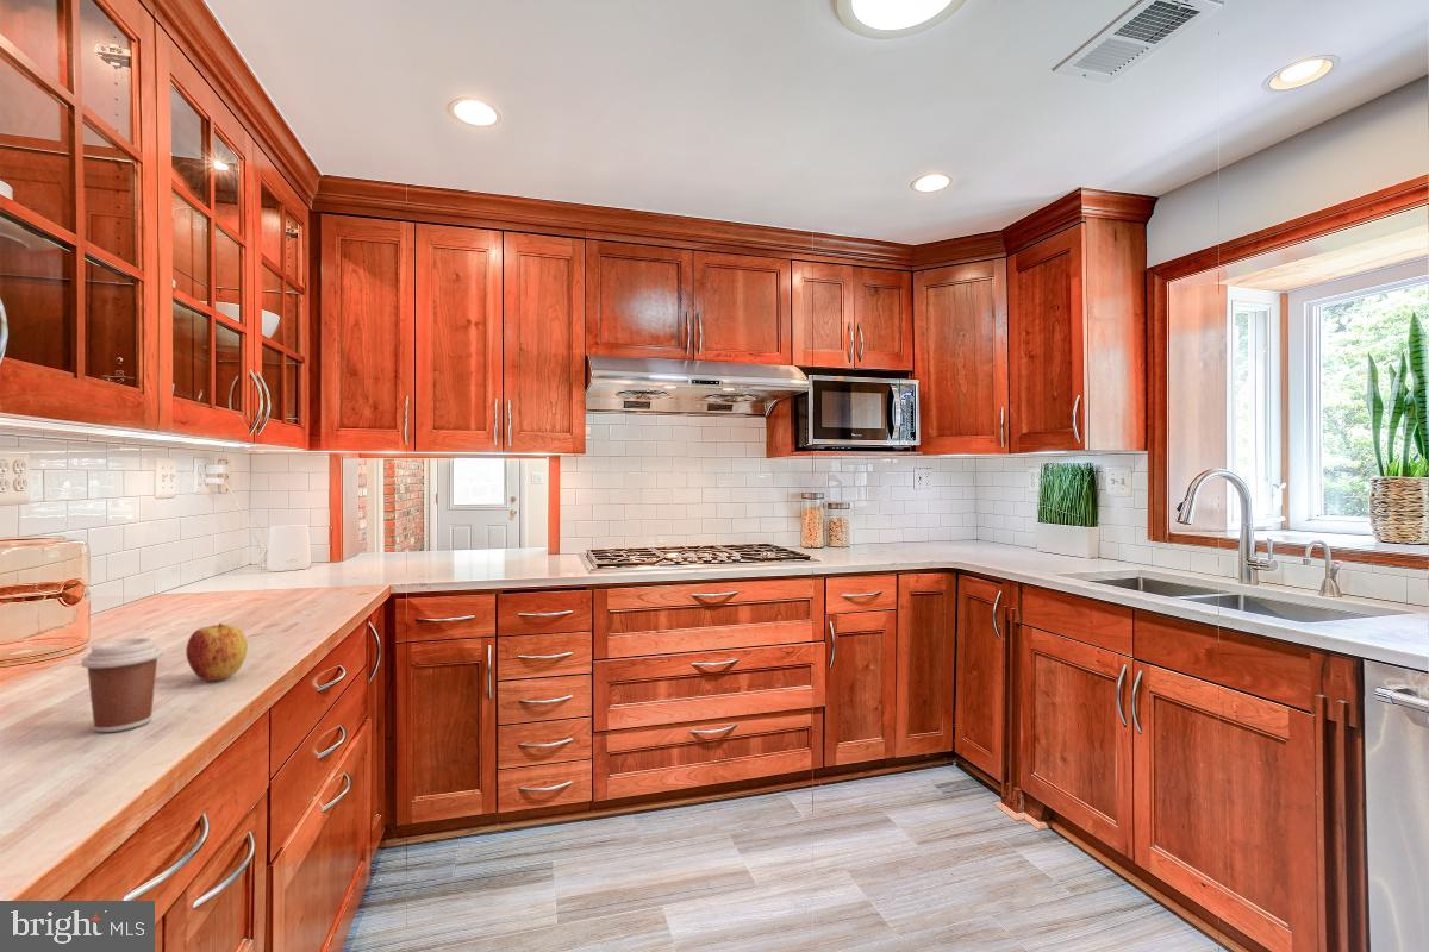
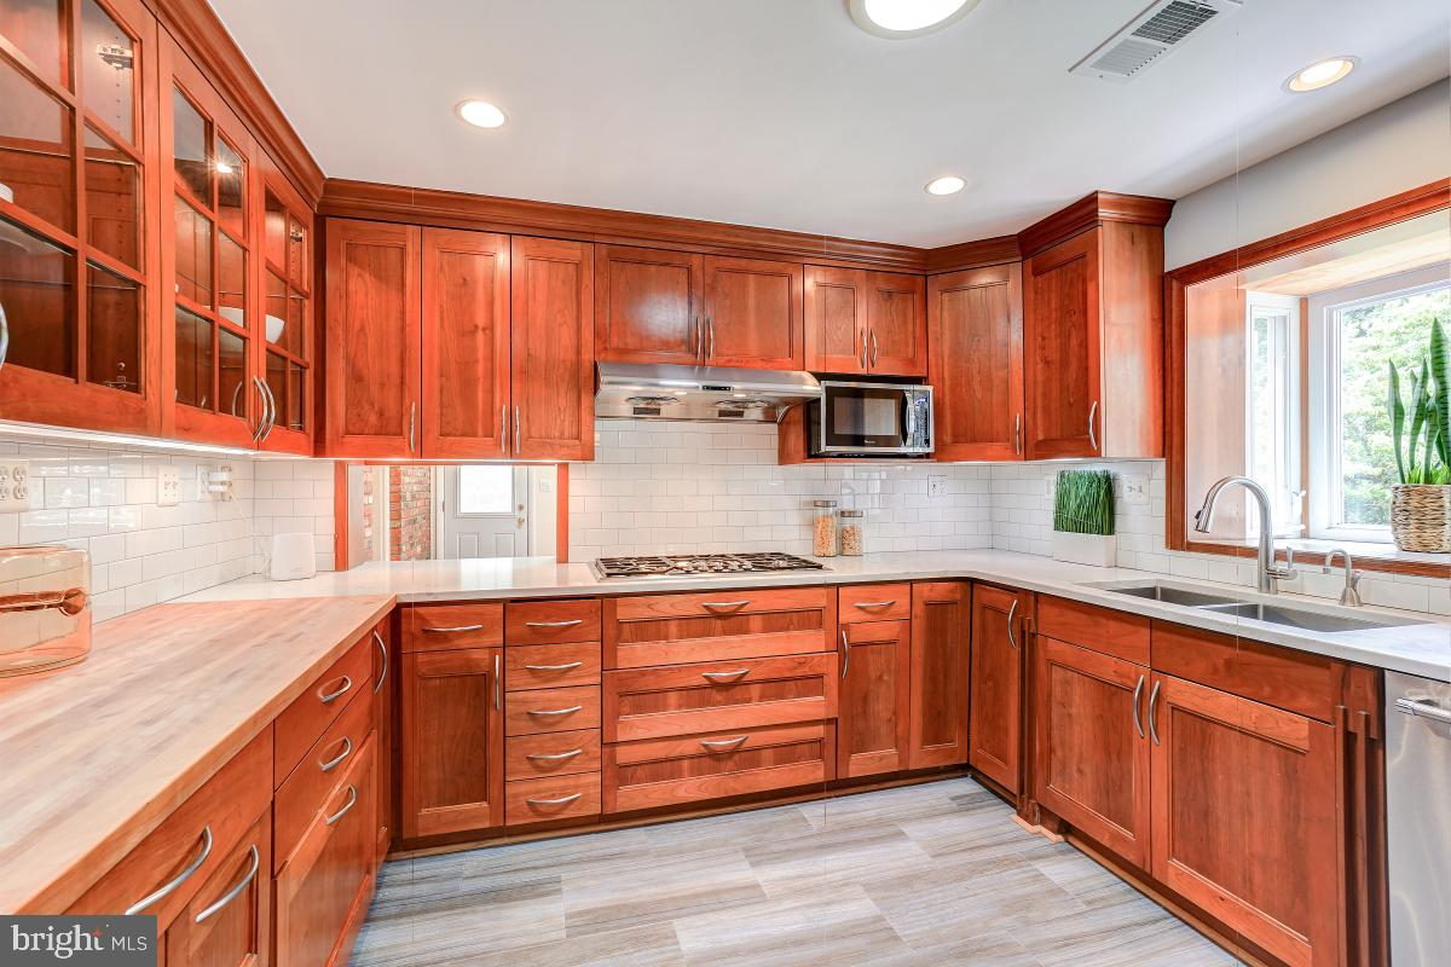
- apple [185,622,249,682]
- coffee cup [80,637,164,733]
